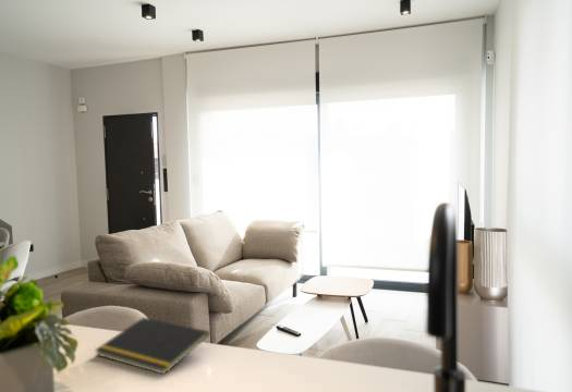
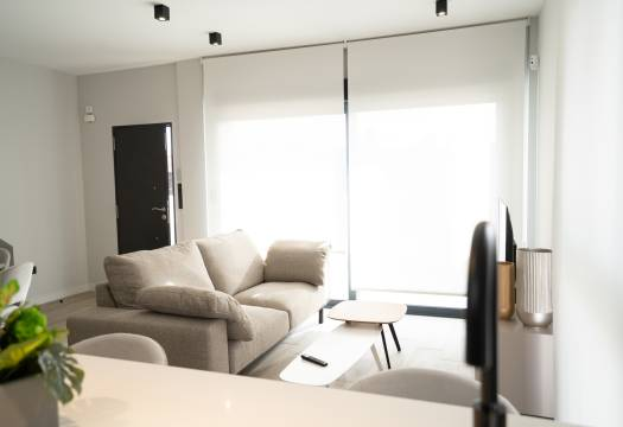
- notepad [94,316,210,376]
